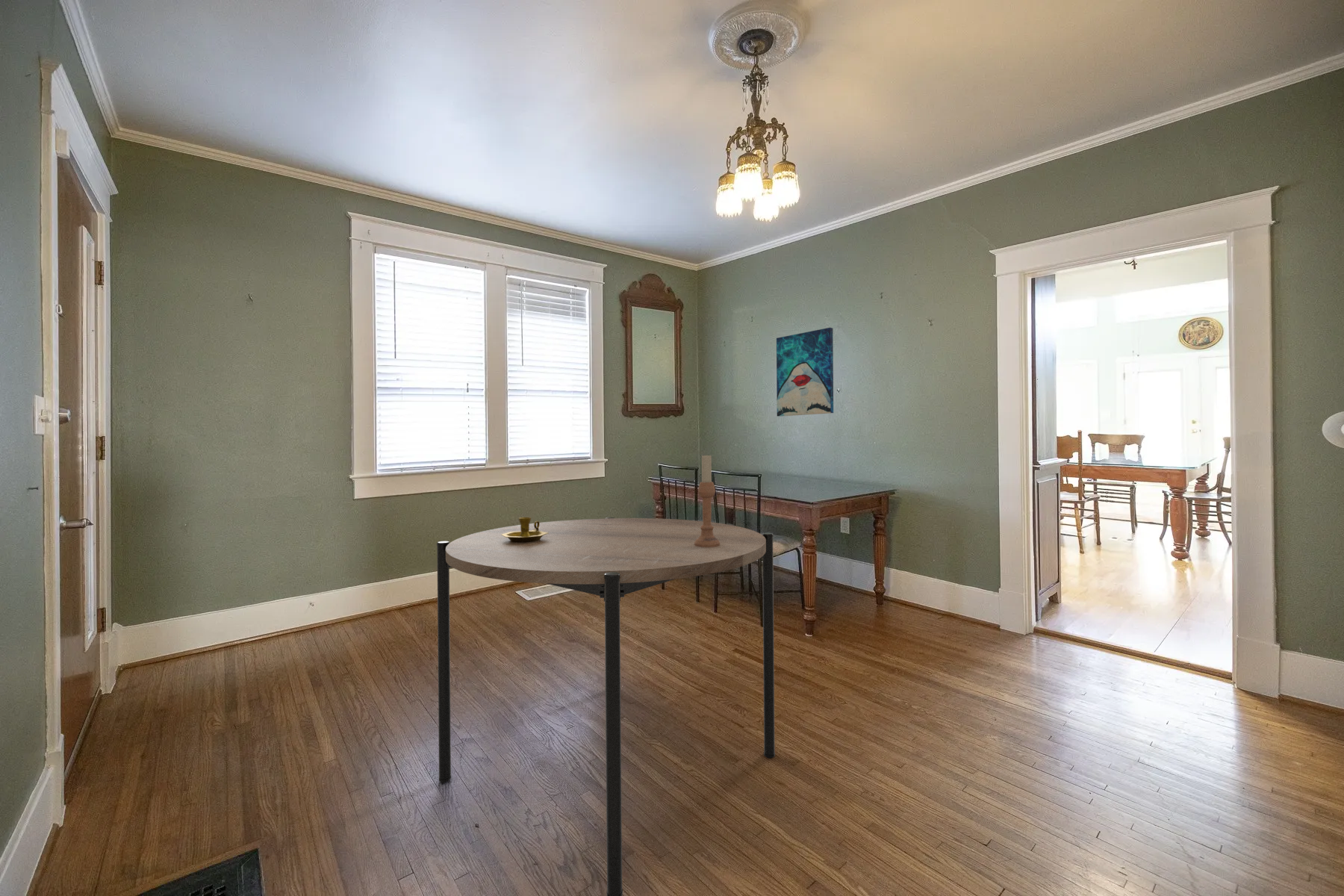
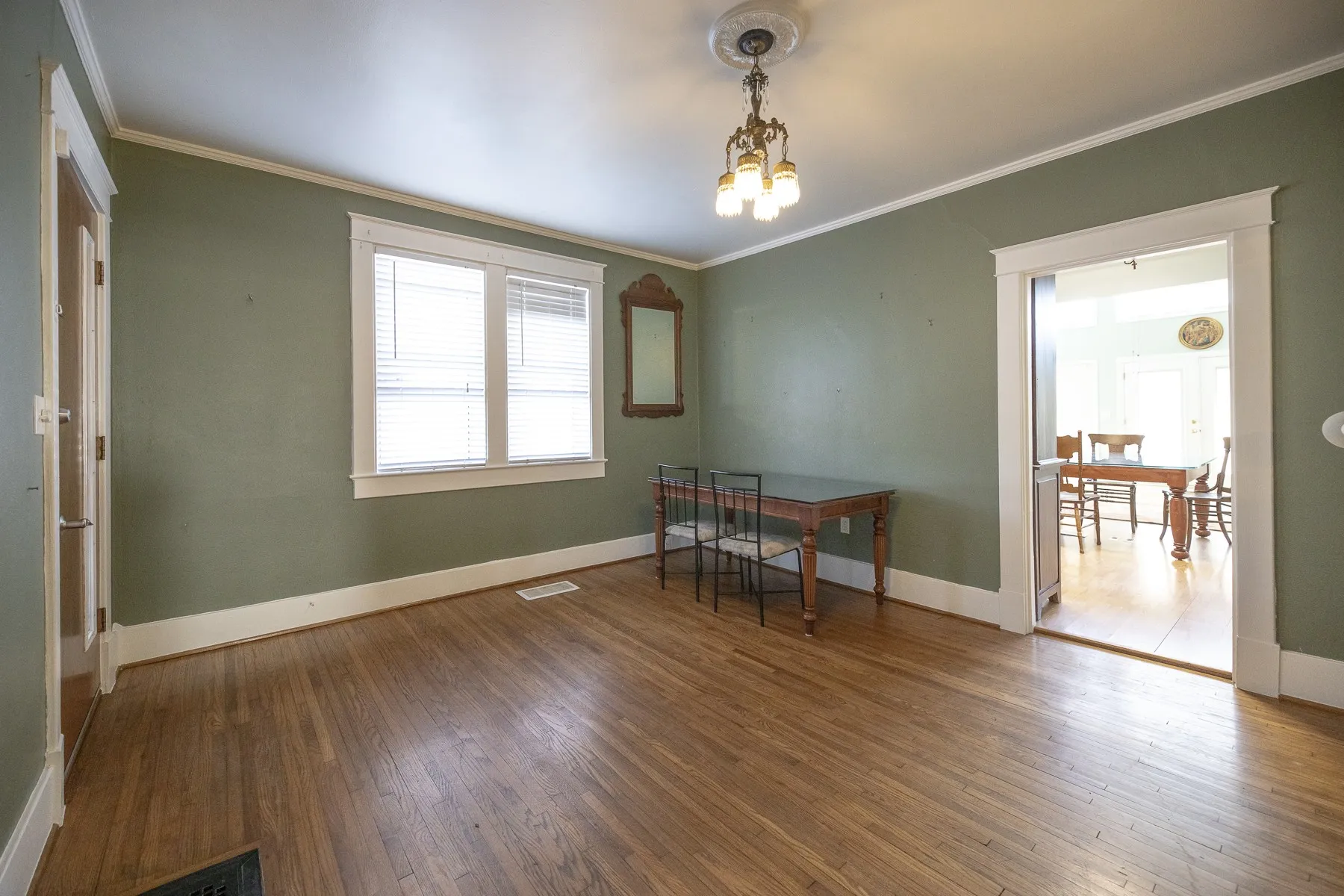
- wall art [776,327,834,417]
- dining table [436,517,776,896]
- candlestick [503,517,548,543]
- candlestick [694,455,720,547]
